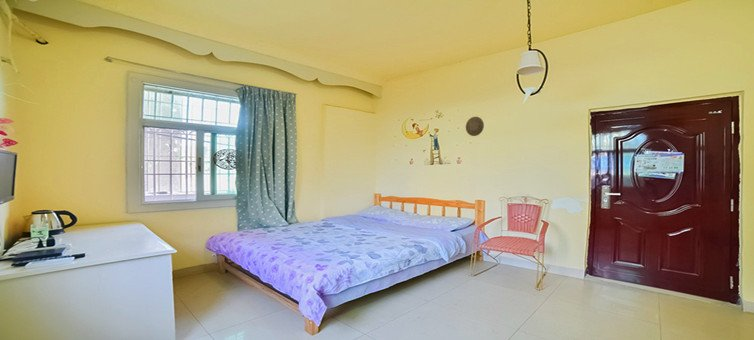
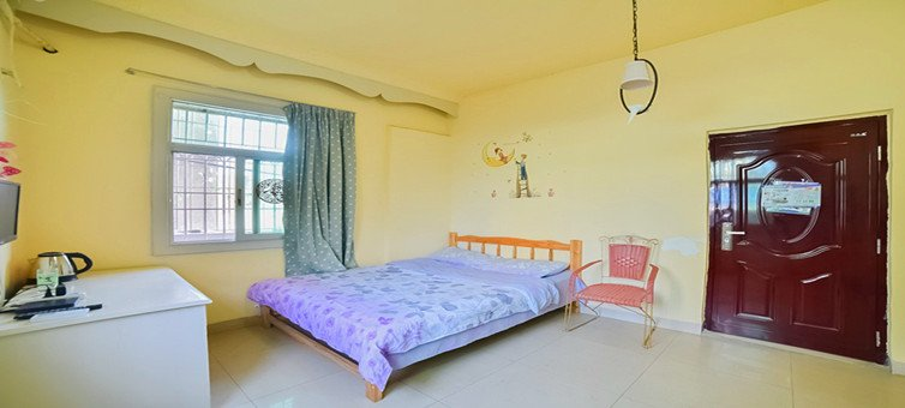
- decorative plate [465,116,485,137]
